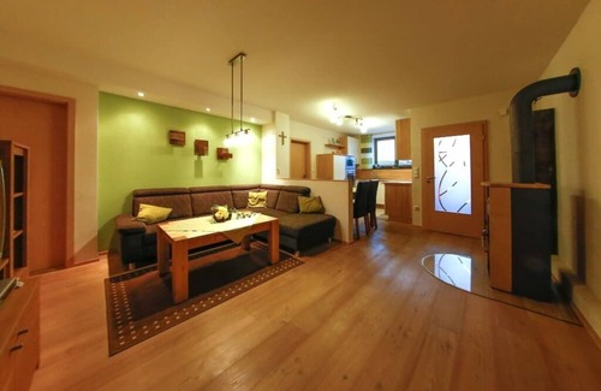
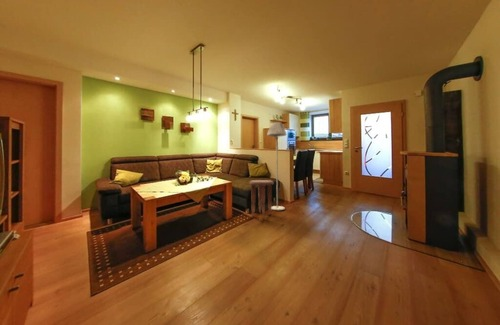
+ floor lamp [266,121,287,211]
+ side table [248,179,275,219]
